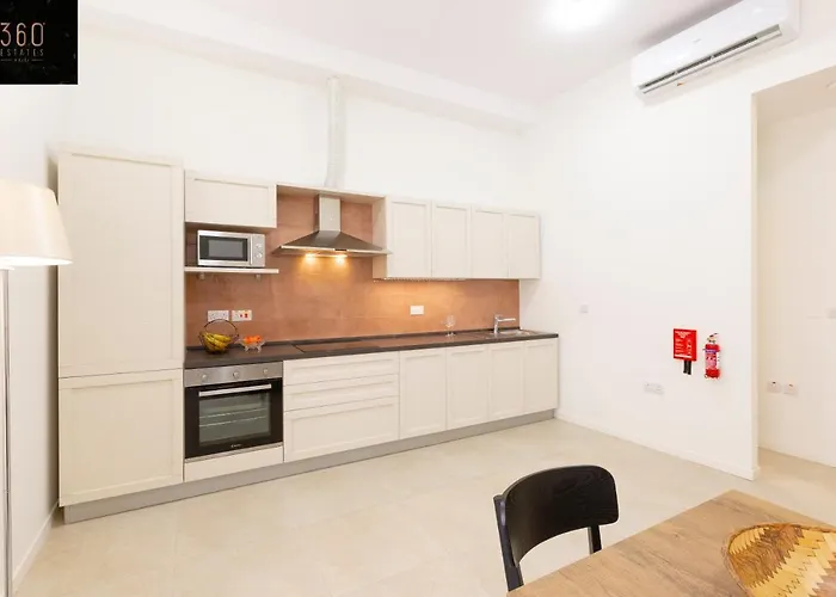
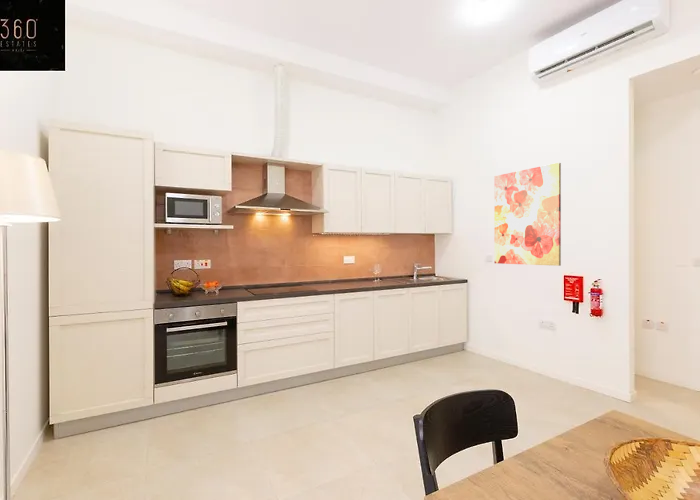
+ wall art [493,162,562,267]
